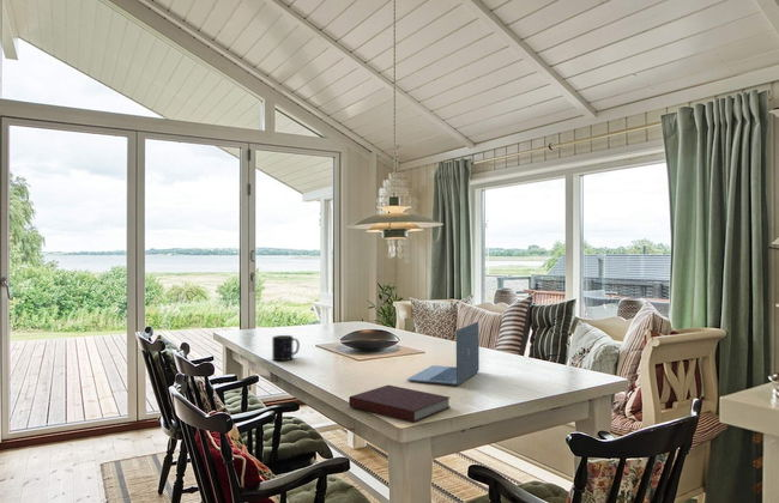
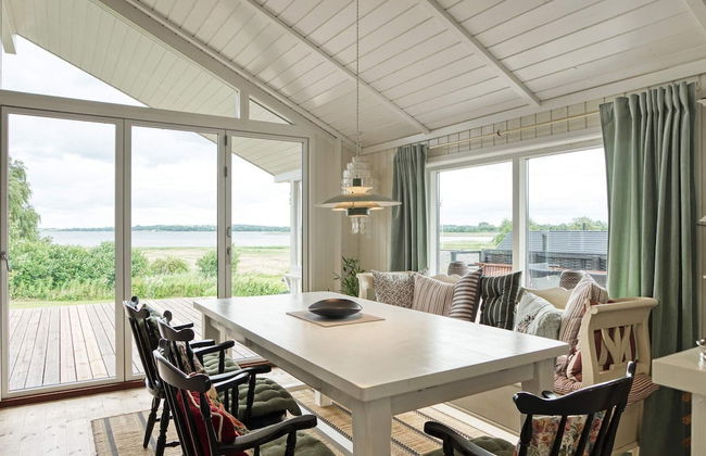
- laptop [406,321,481,387]
- mug [271,334,301,362]
- notebook [348,384,452,424]
